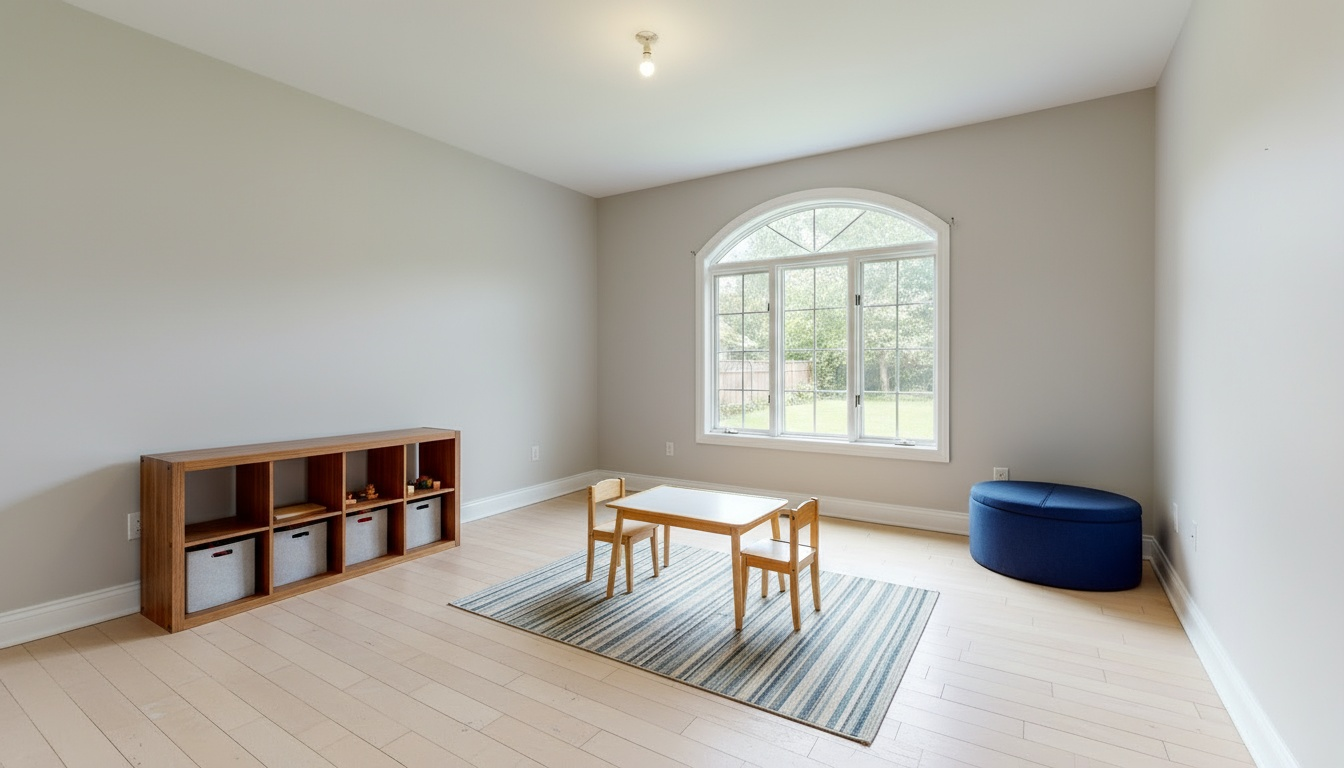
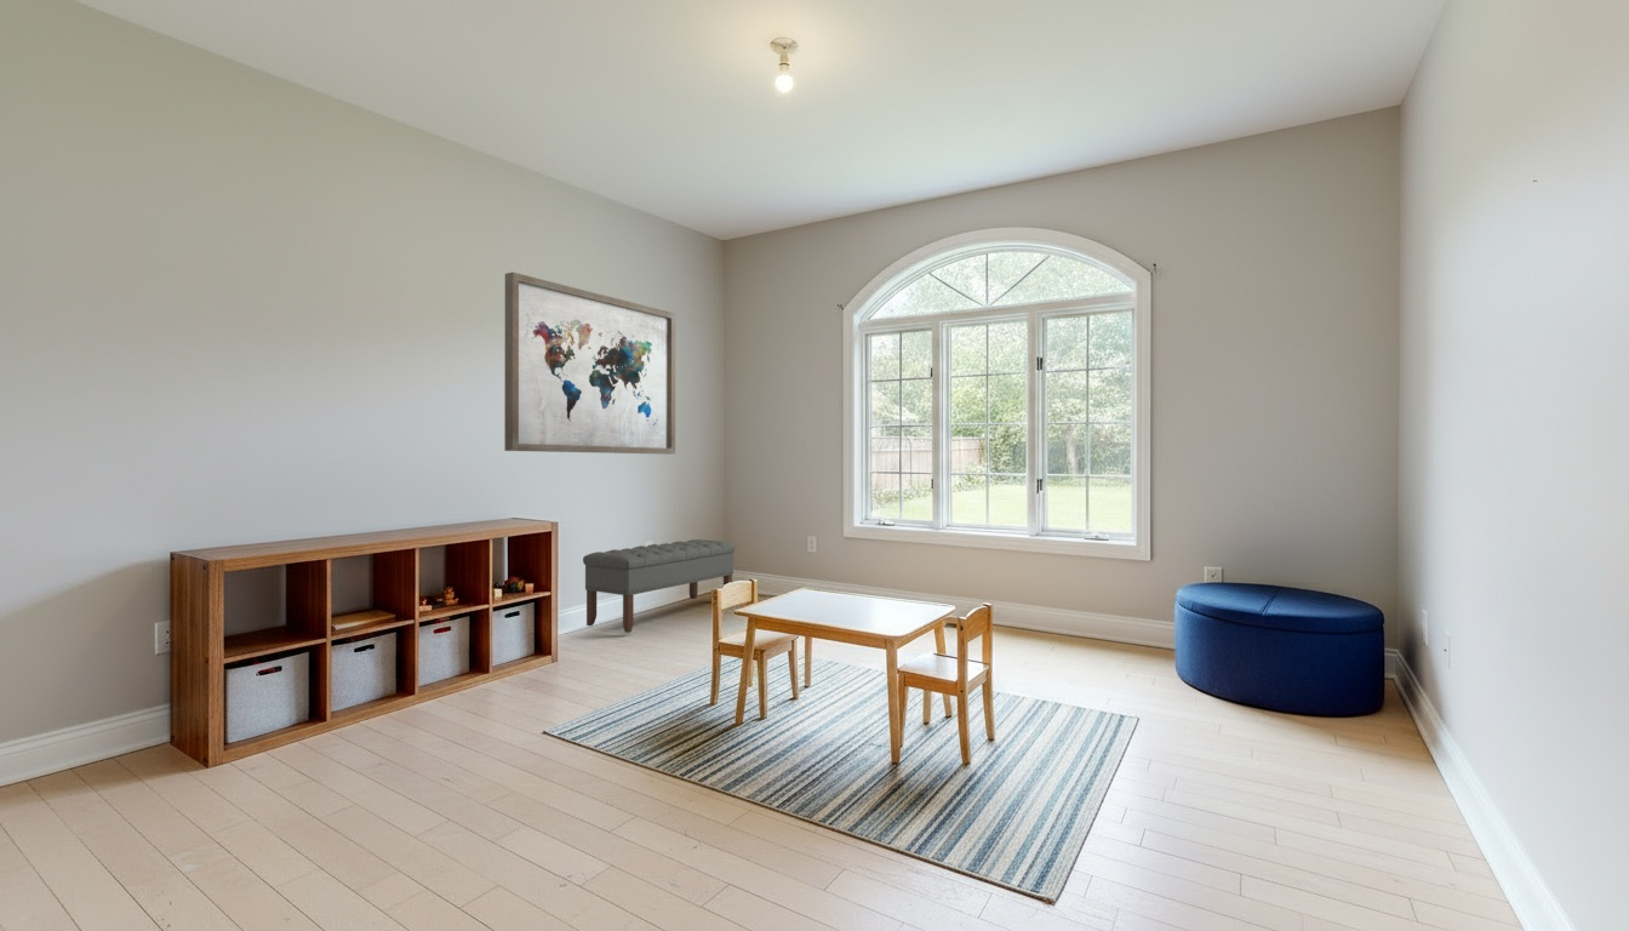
+ bench [582,538,736,634]
+ wall art [503,272,676,456]
